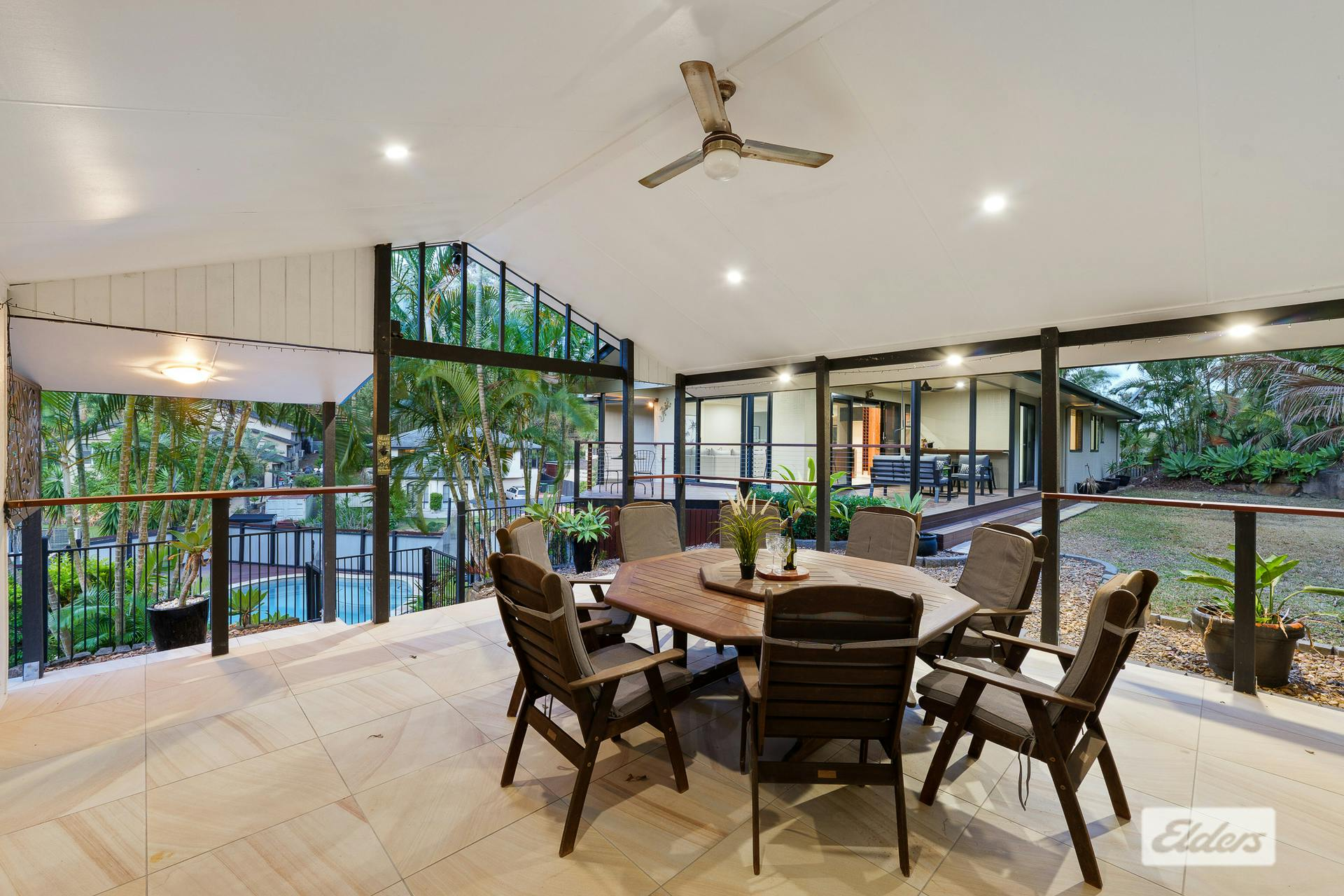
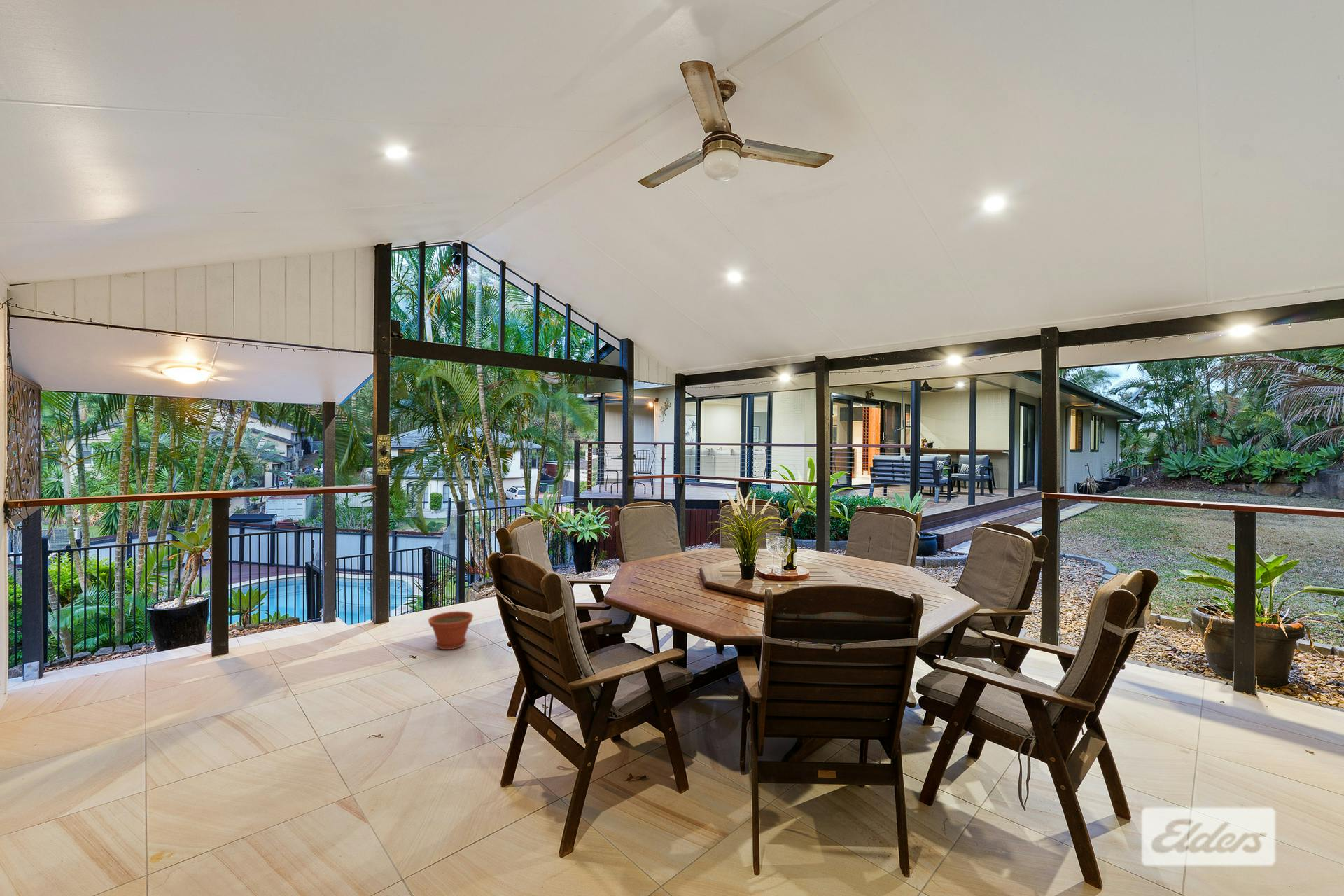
+ plant pot [428,610,474,650]
